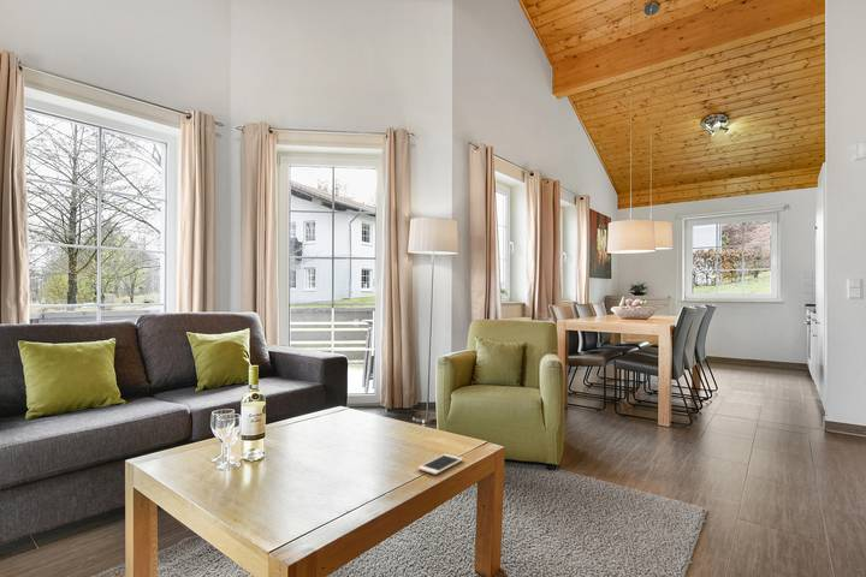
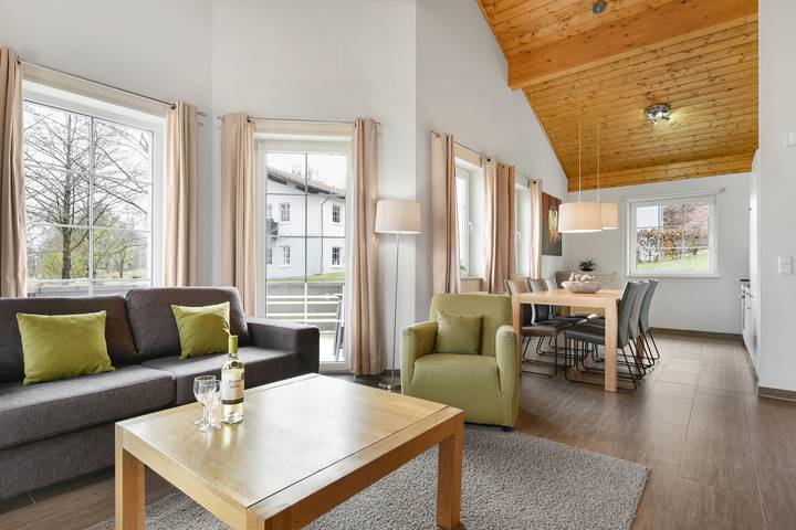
- cell phone [416,453,464,476]
